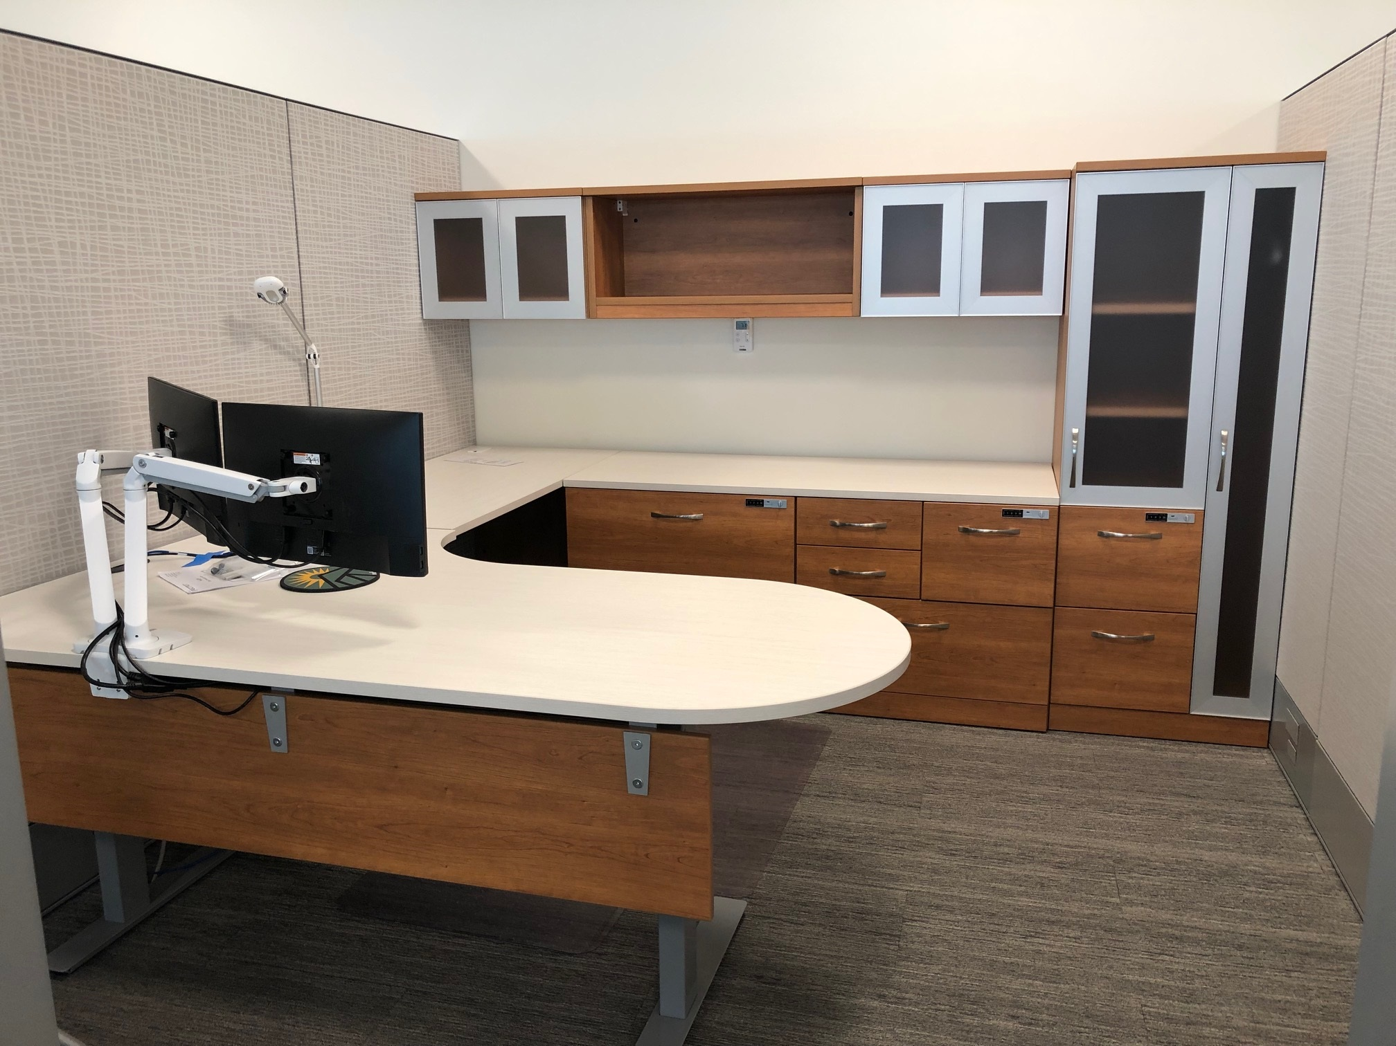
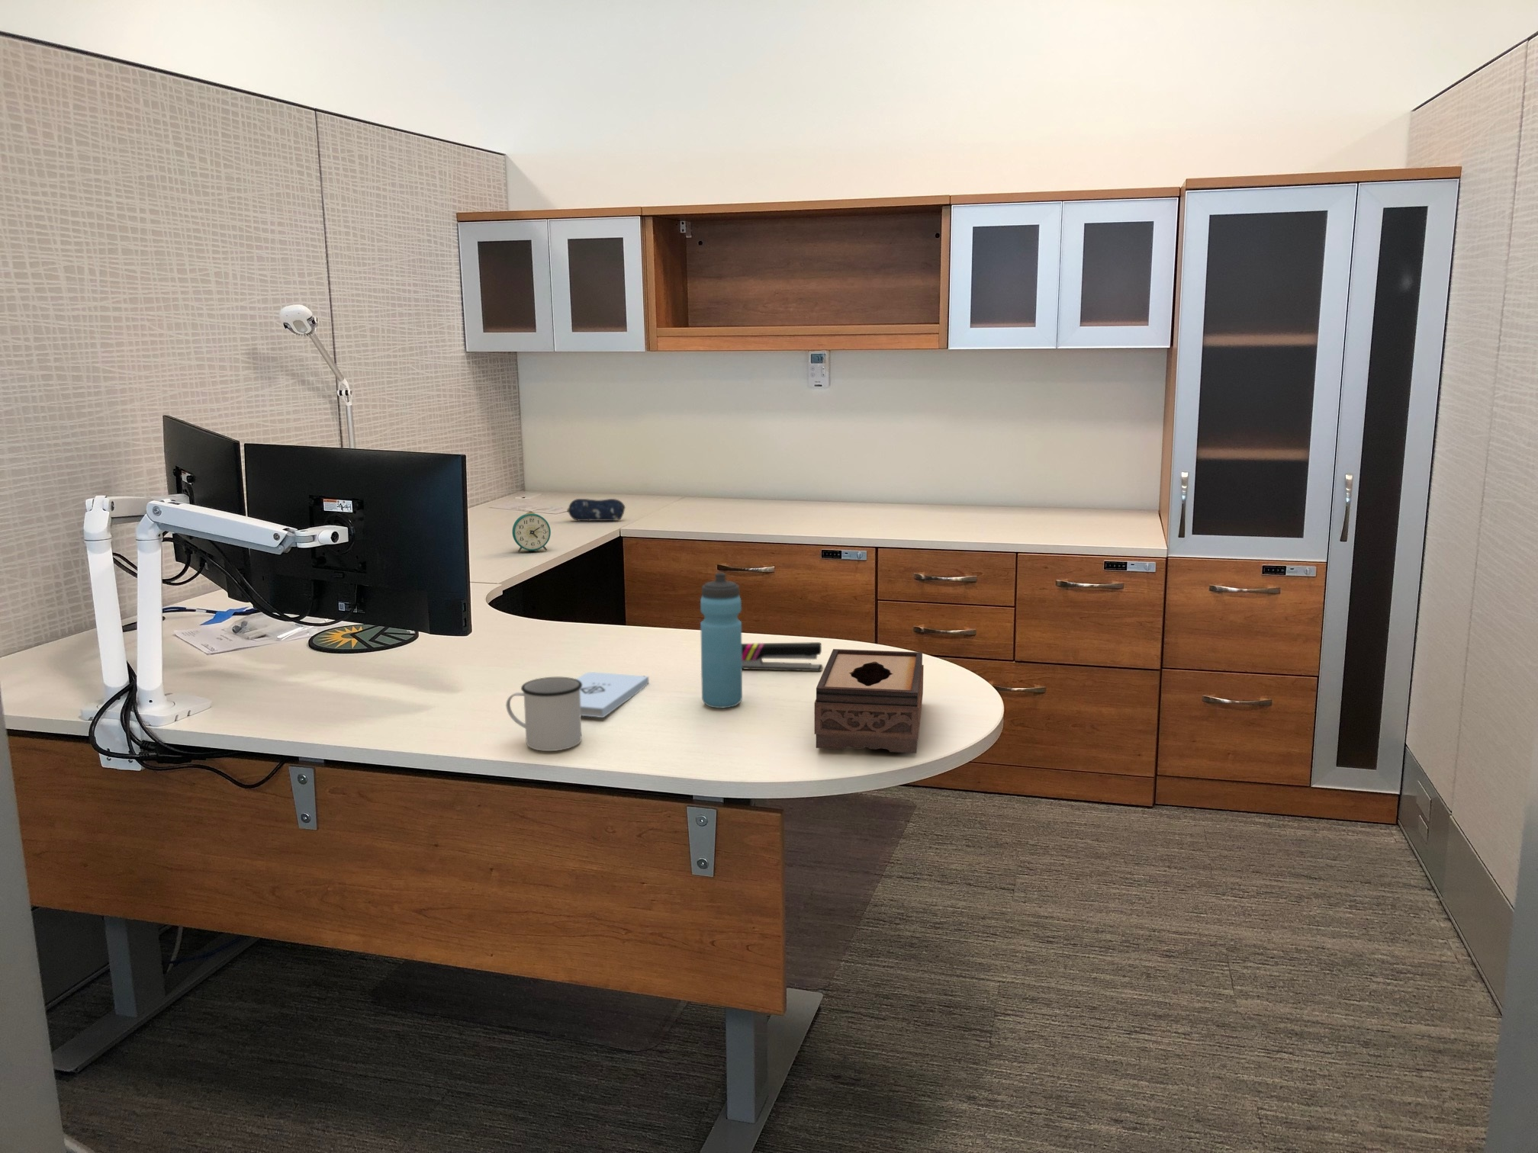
+ notepad [576,671,650,718]
+ mug [505,676,583,752]
+ alarm clock [512,511,551,552]
+ water bottle [700,572,744,710]
+ stapler [741,642,823,672]
+ pencil case [566,498,626,522]
+ tissue box [814,648,925,755]
